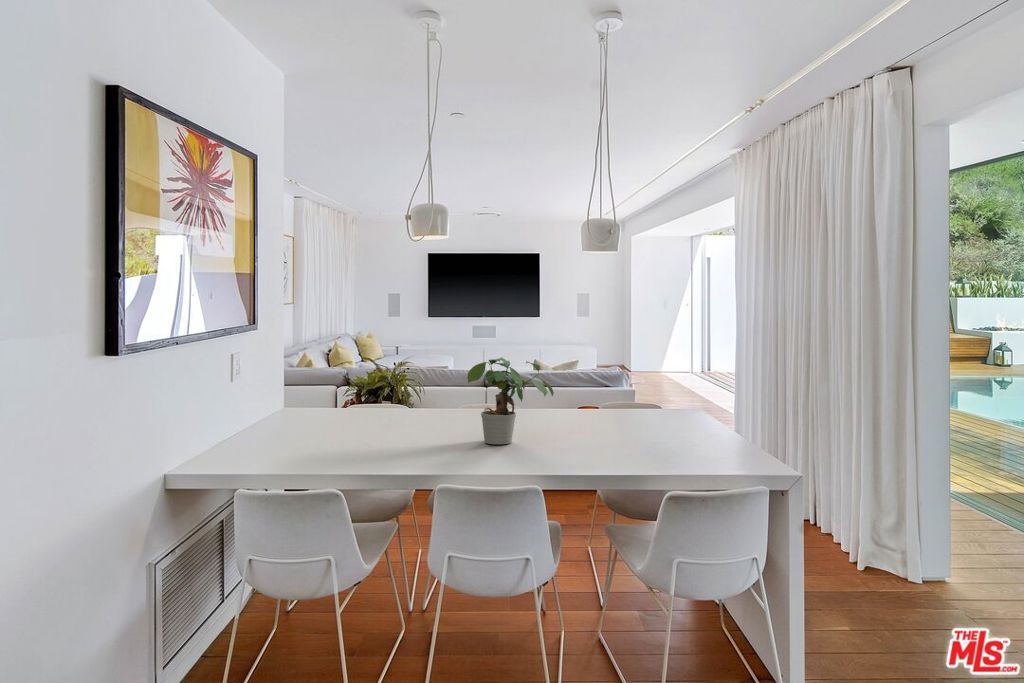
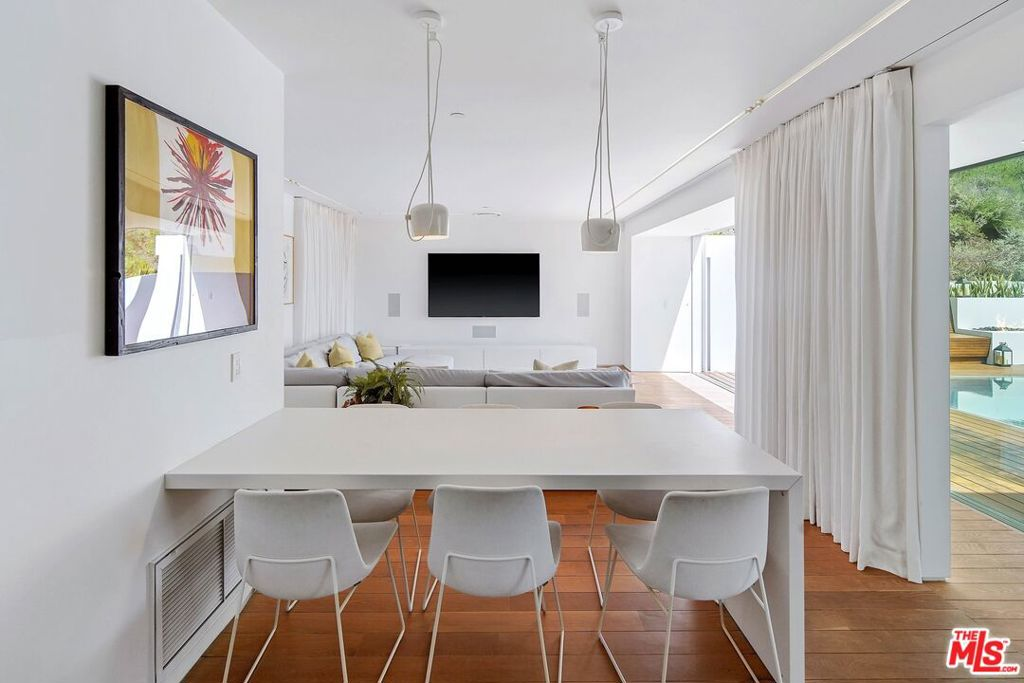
- potted plant [466,357,555,445]
